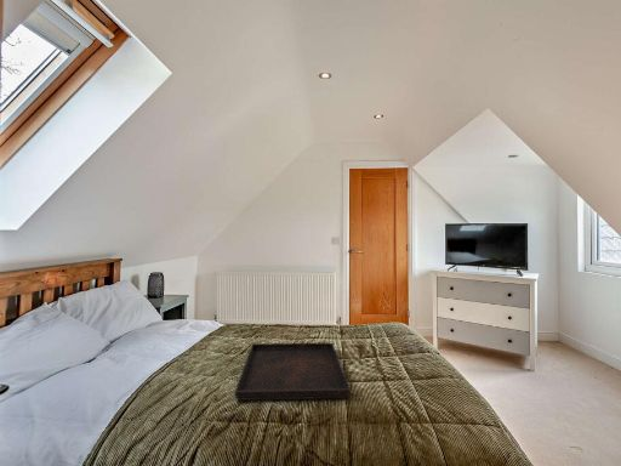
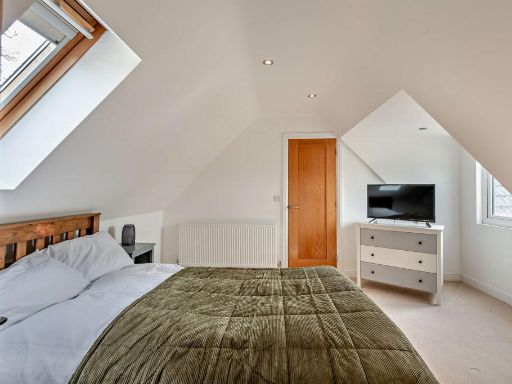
- serving tray [234,342,352,402]
